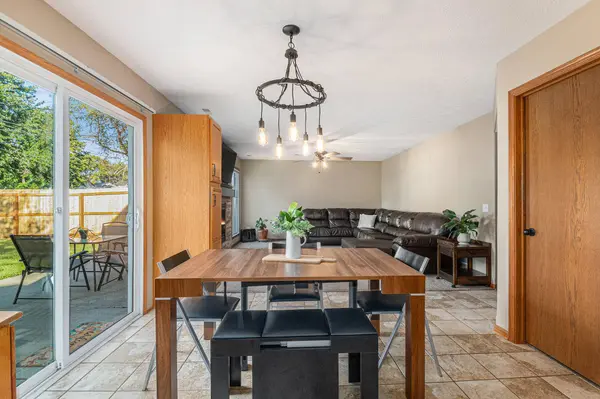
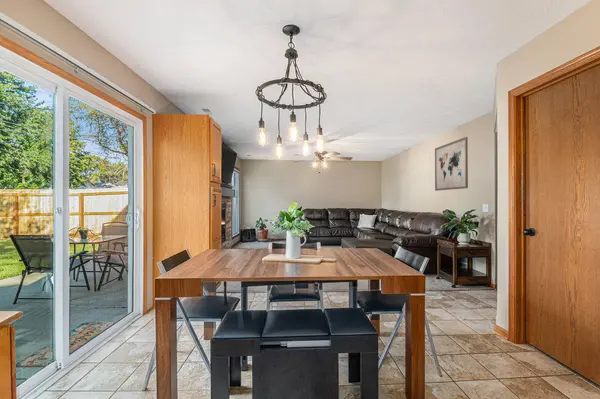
+ wall art [434,136,469,192]
